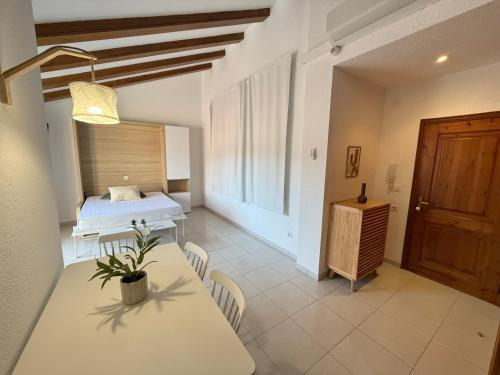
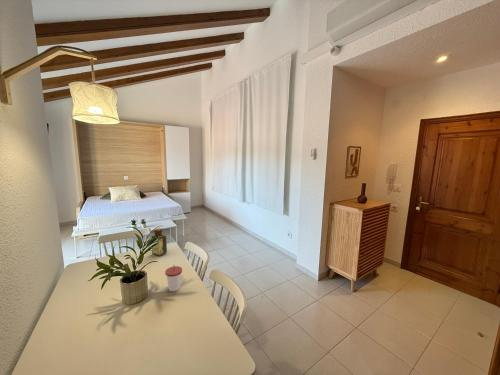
+ bottle [150,227,168,257]
+ cup [164,265,183,292]
